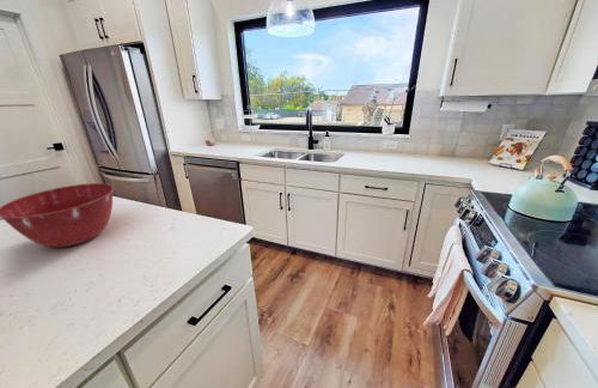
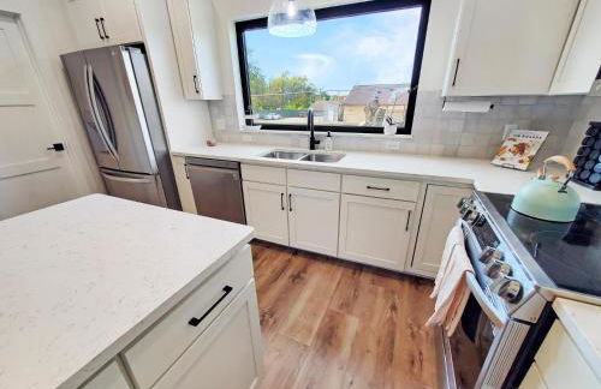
- mixing bowl [0,182,115,248]
